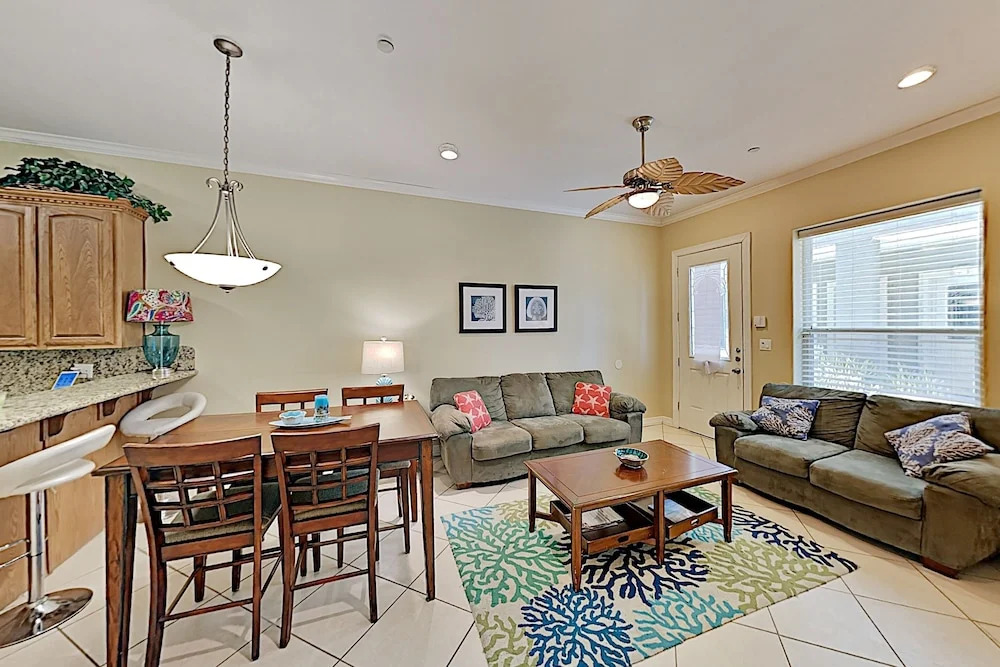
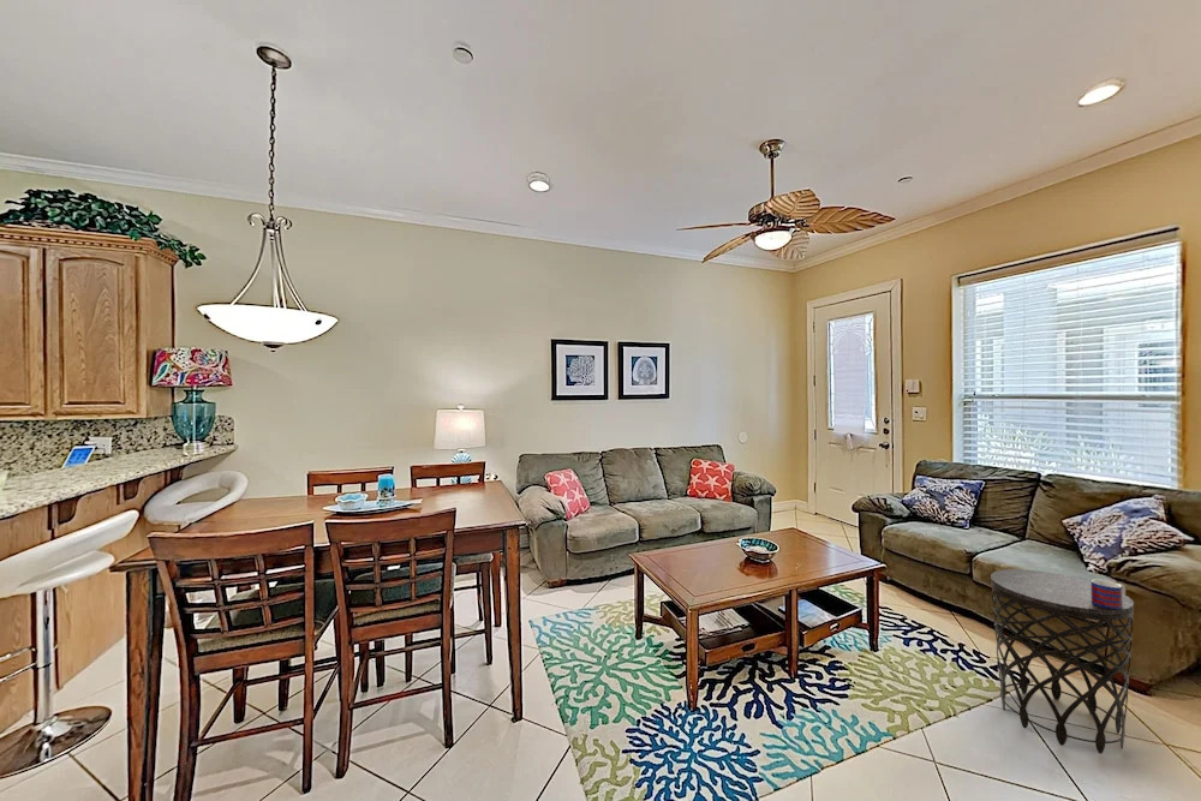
+ side table [990,568,1135,755]
+ mug [1091,579,1127,609]
